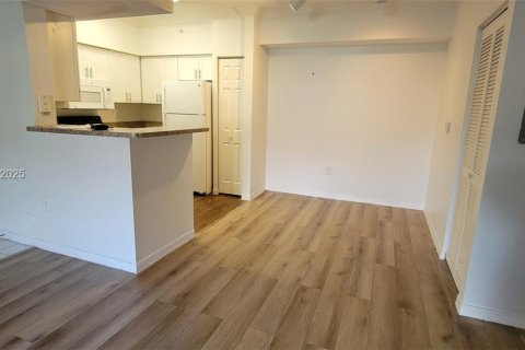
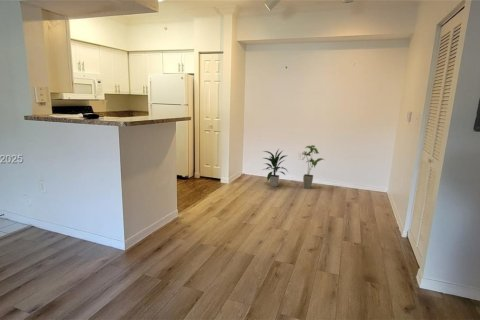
+ indoor plant [262,148,289,188]
+ house plant [301,144,327,190]
